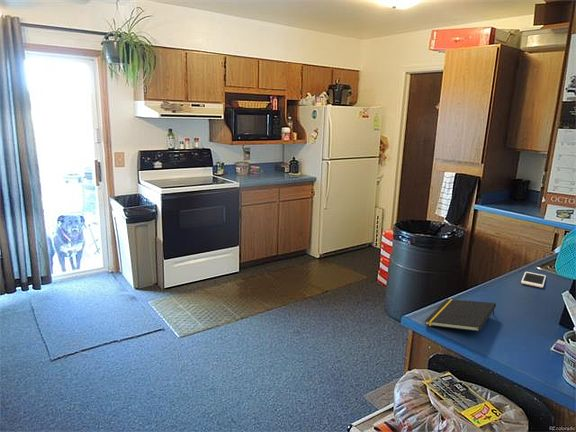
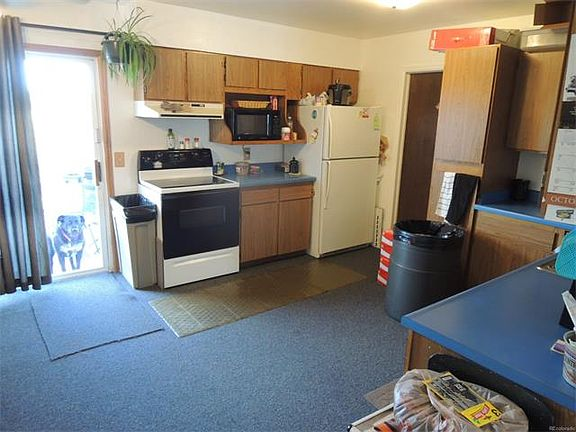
- notepad [424,298,497,332]
- cell phone [520,271,547,289]
